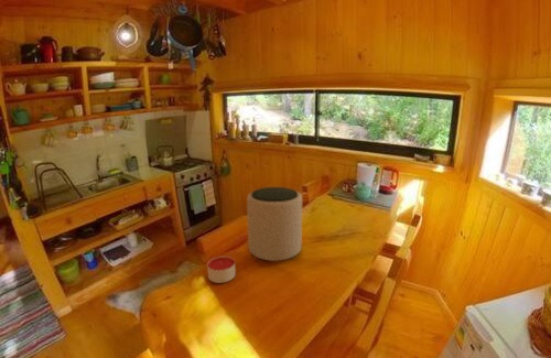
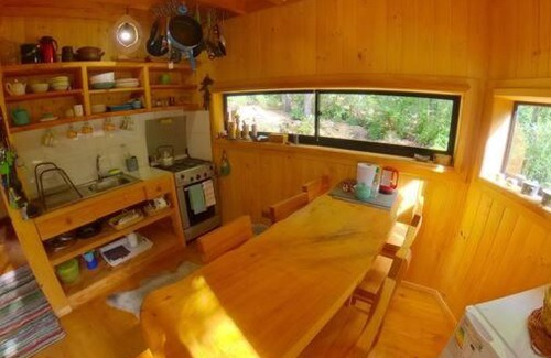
- plant pot [246,186,303,262]
- candle [206,254,237,284]
